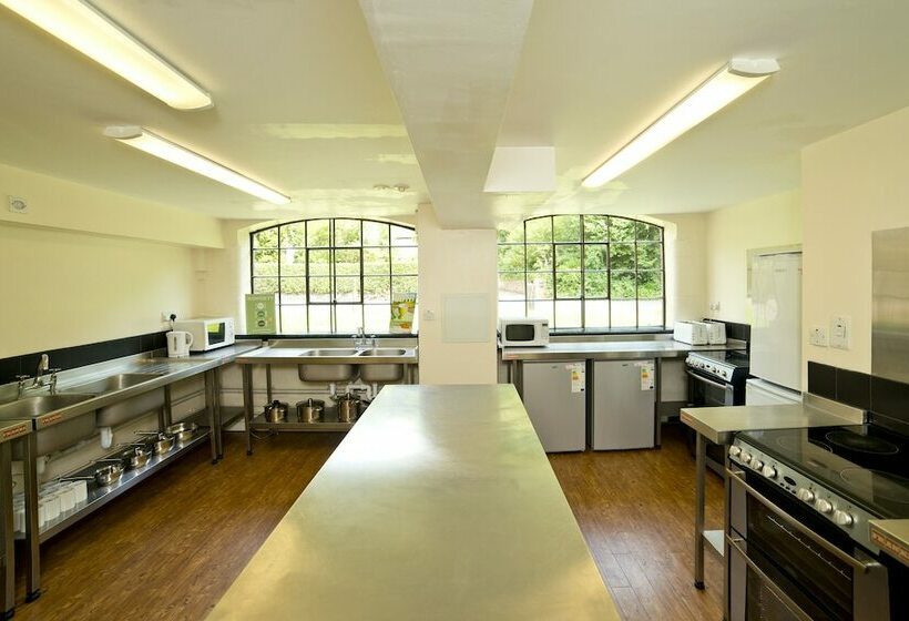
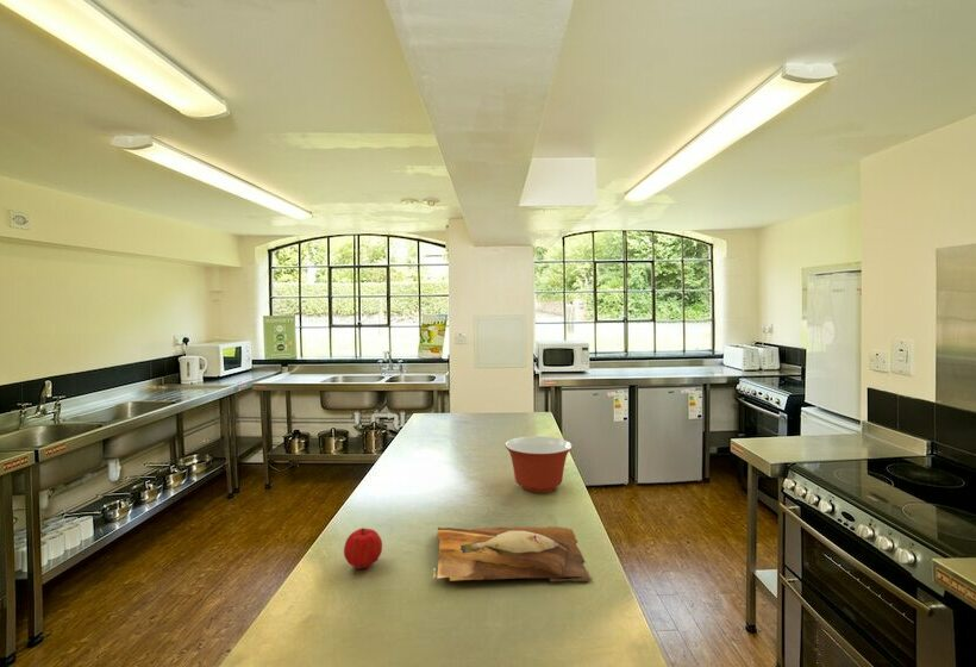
+ cutting board [432,525,593,582]
+ fruit [343,526,383,571]
+ mixing bowl [503,435,574,494]
